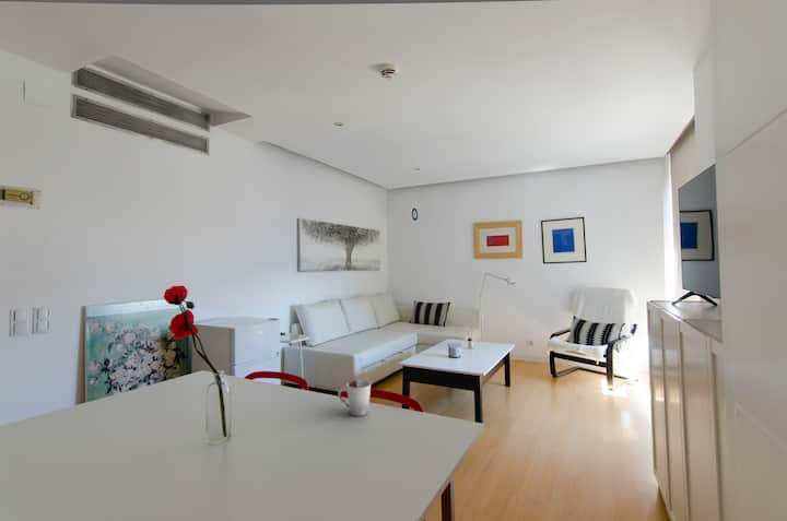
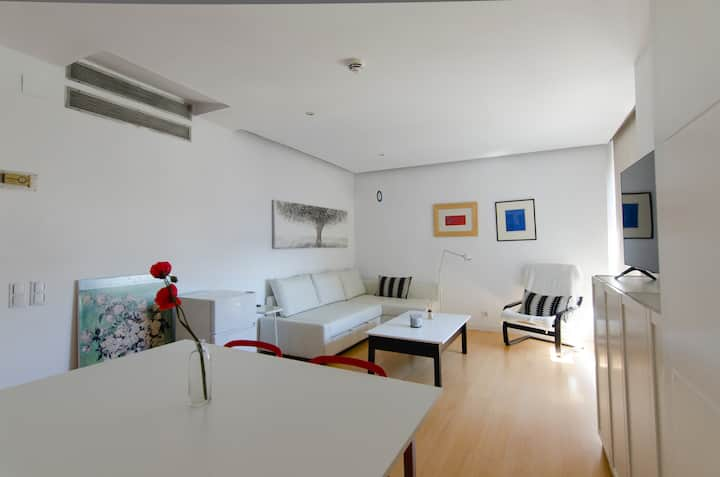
- cup [338,379,372,417]
